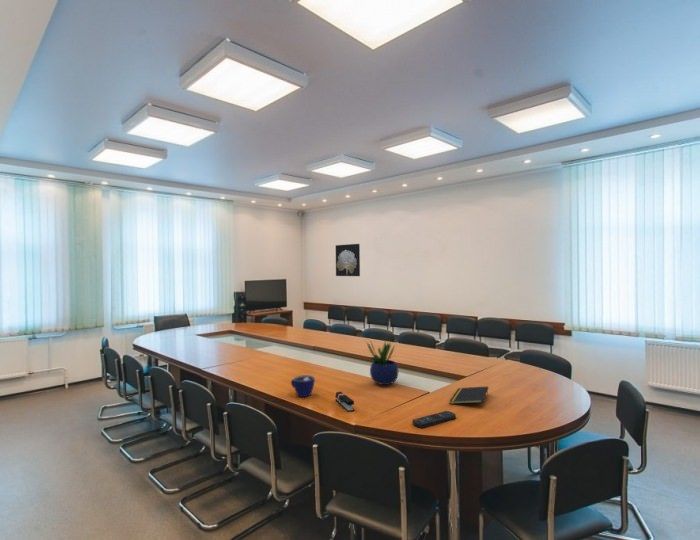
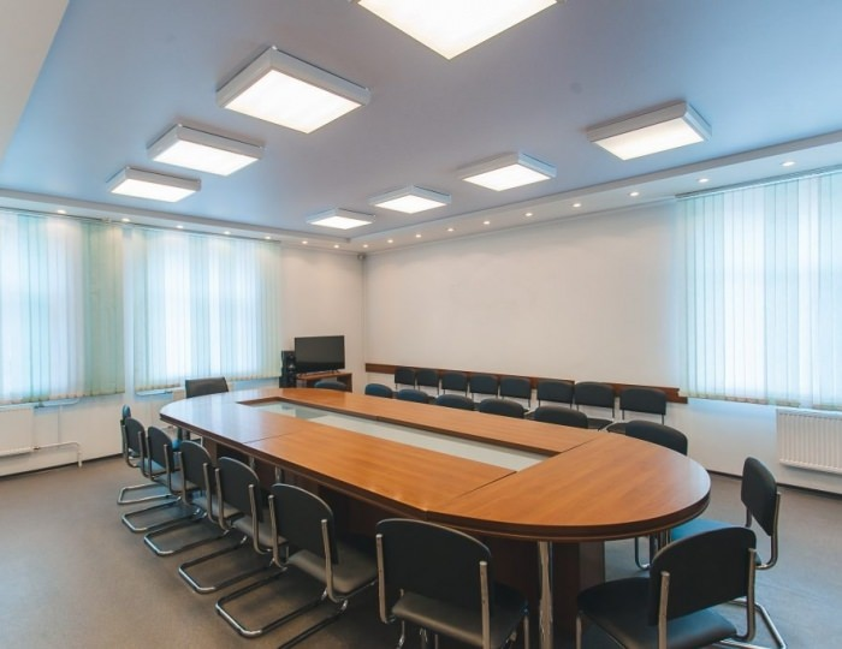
- wall art [335,243,361,277]
- remote control [411,410,457,429]
- cup [290,374,316,398]
- potted plant [365,336,400,386]
- notepad [448,385,489,405]
- stapler [334,391,355,413]
